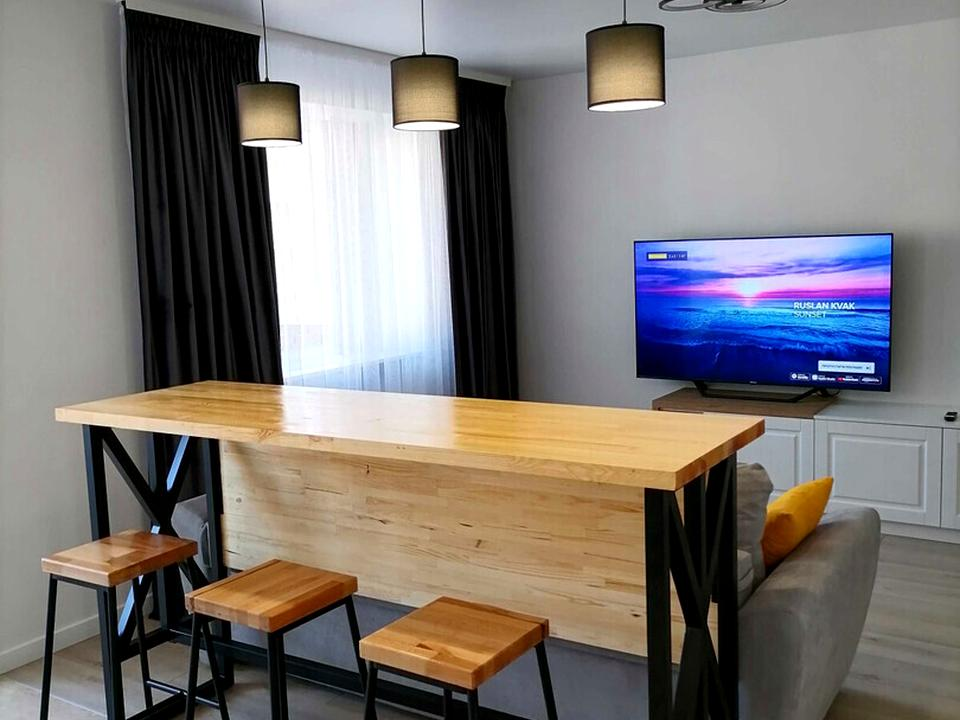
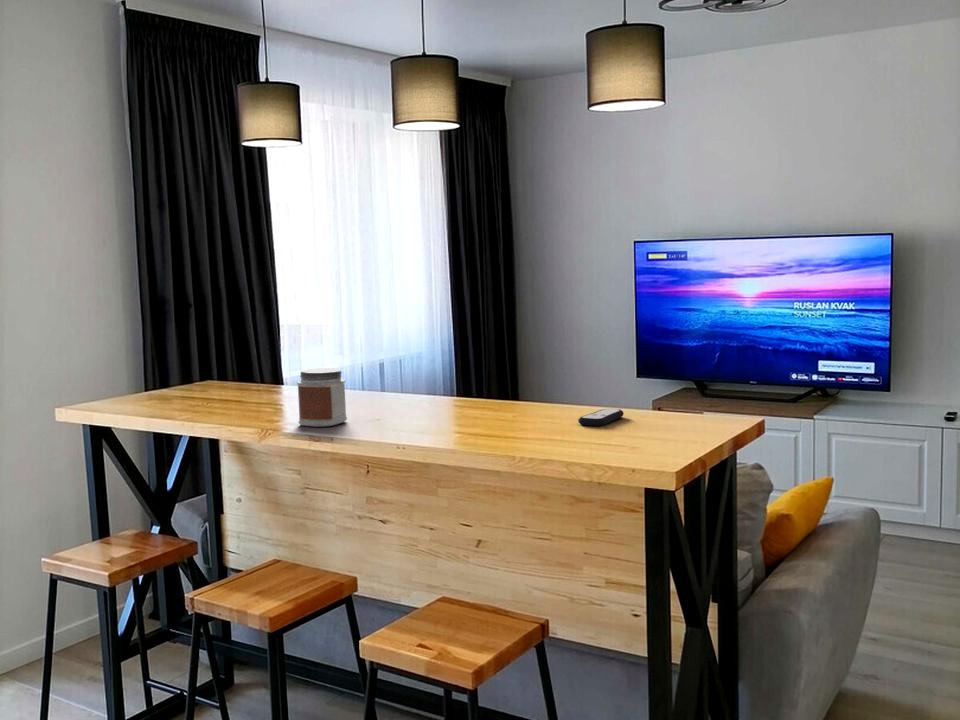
+ jar [296,367,348,428]
+ remote control [577,408,625,427]
